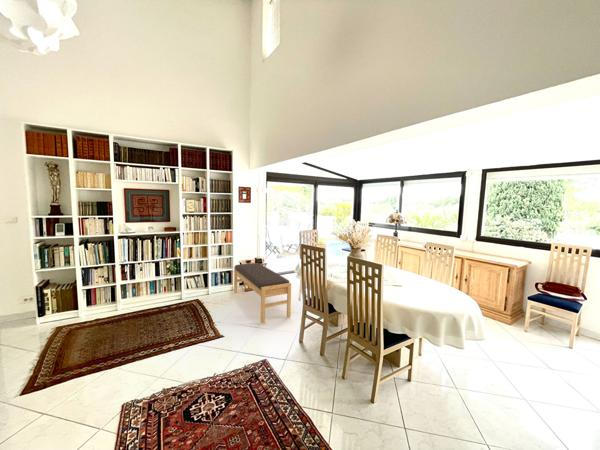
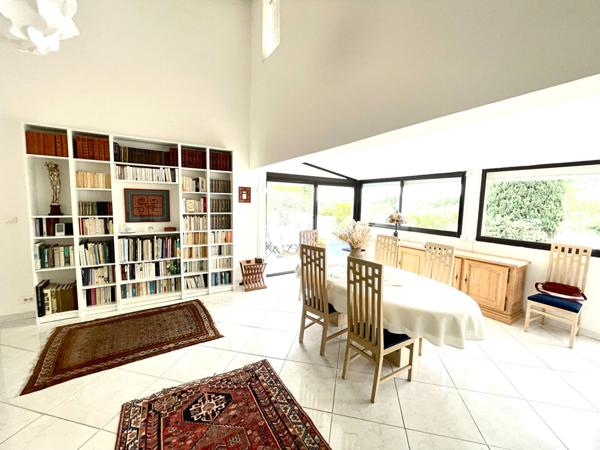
- bench [233,262,292,324]
